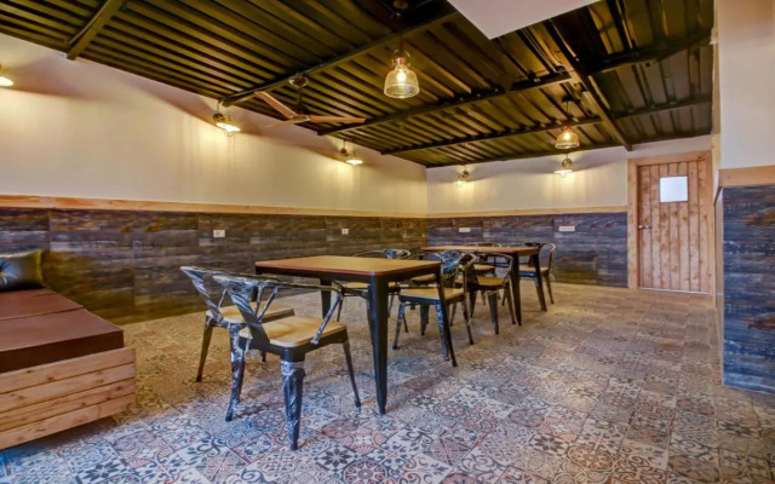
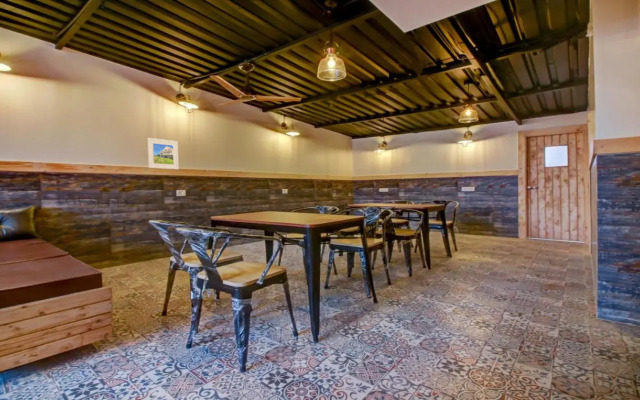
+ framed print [146,137,179,170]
